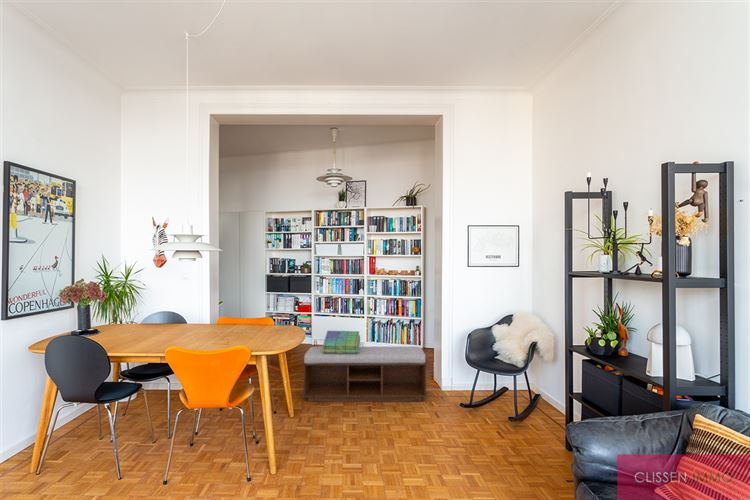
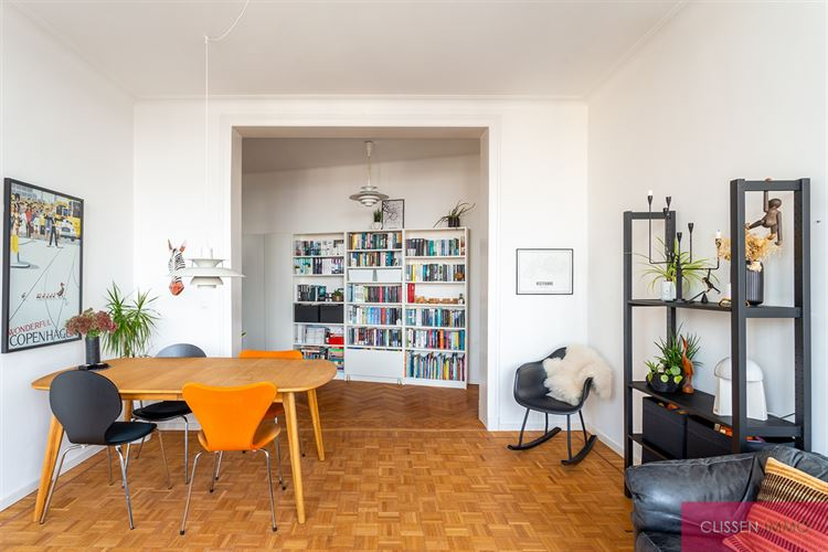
- stack of books [322,330,361,354]
- bench [302,346,428,402]
